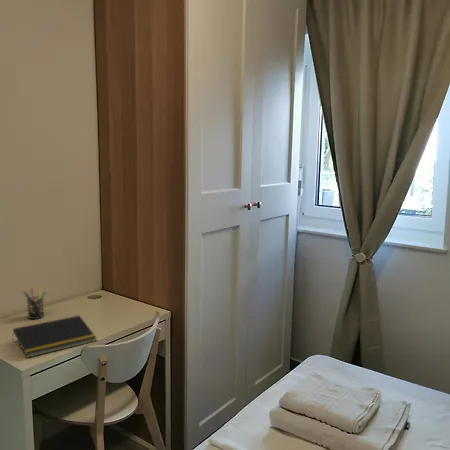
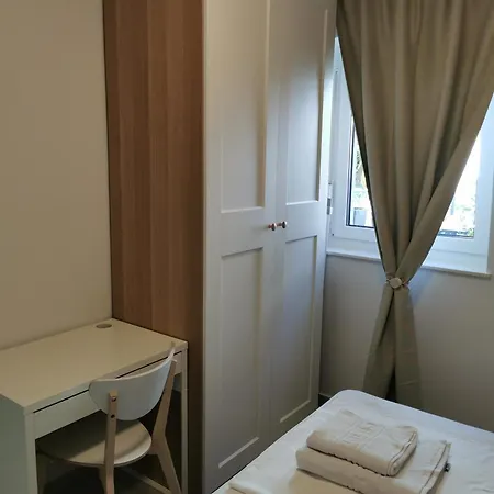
- pen holder [22,285,48,320]
- notepad [11,314,97,359]
